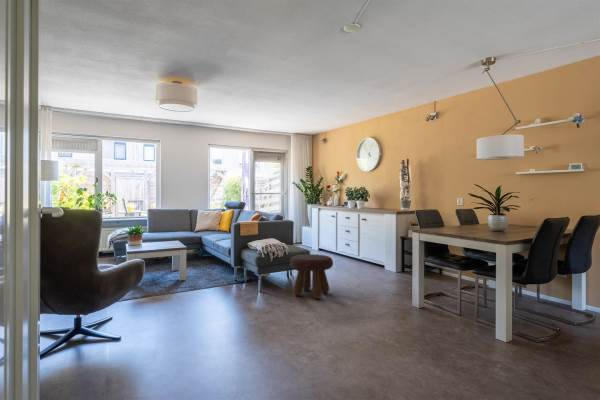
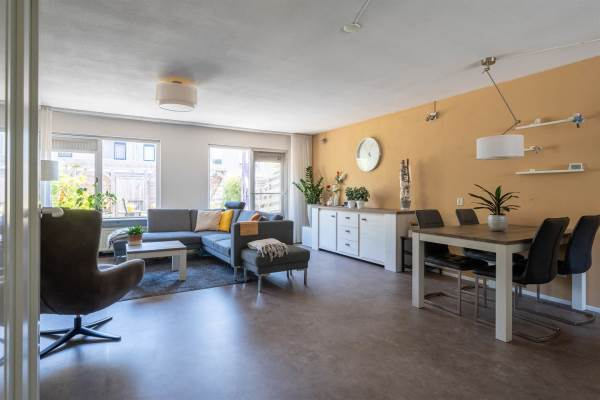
- footstool [289,253,334,300]
